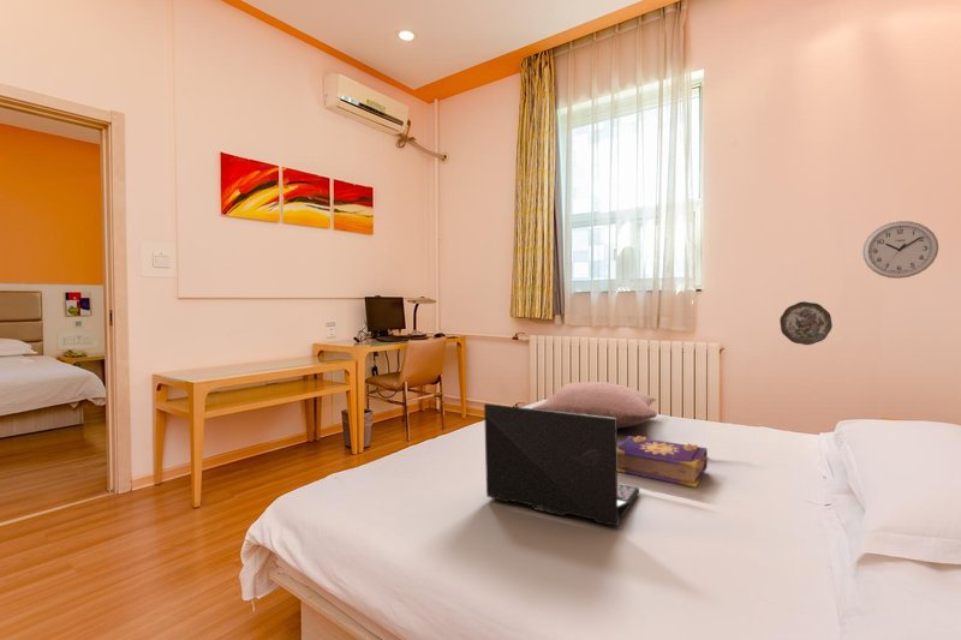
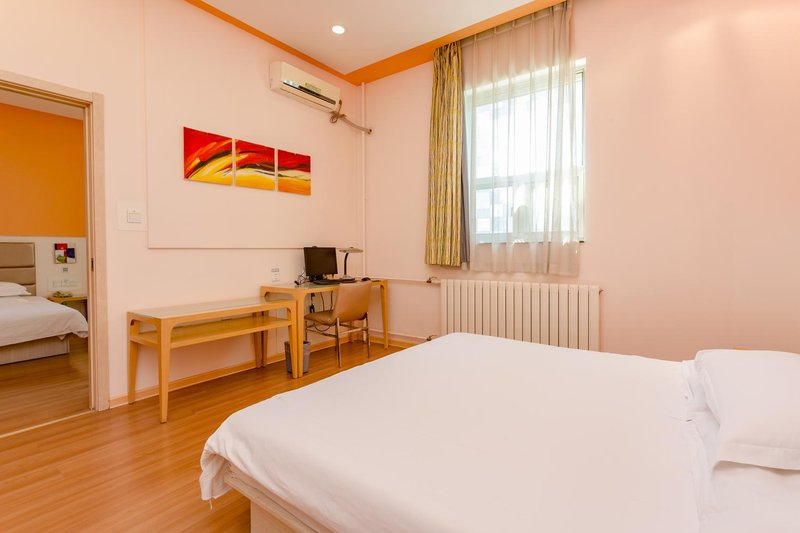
- pillow [531,381,658,429]
- wall clock [861,220,939,280]
- laptop [483,402,640,527]
- book [617,435,711,489]
- decorative plate [778,300,834,346]
